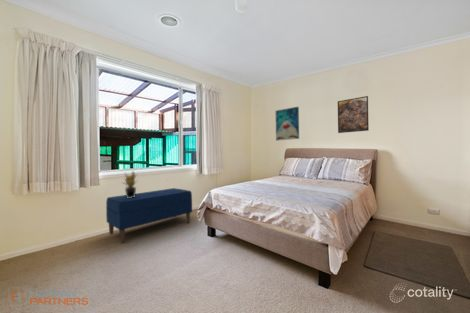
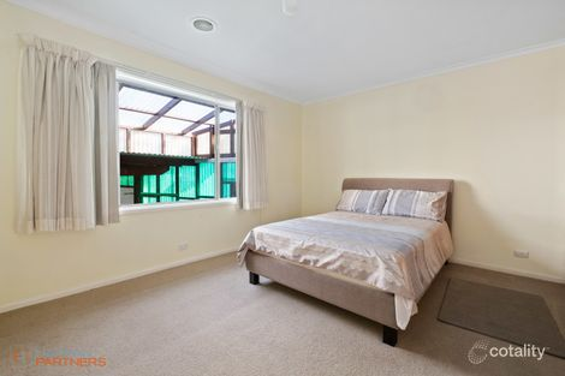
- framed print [337,95,370,134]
- bench [105,187,193,243]
- wall art [275,106,300,141]
- potted plant [121,170,139,198]
